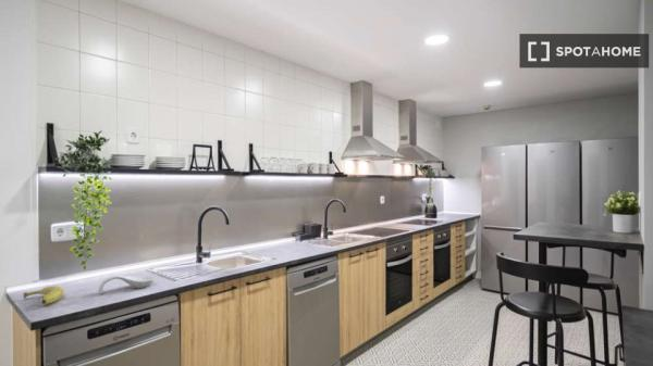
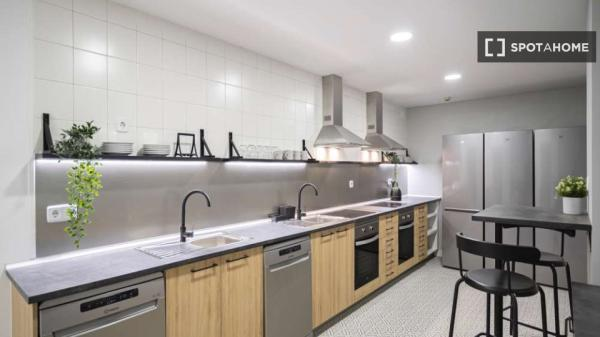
- spoon rest [98,274,156,295]
- fruit [22,285,65,305]
